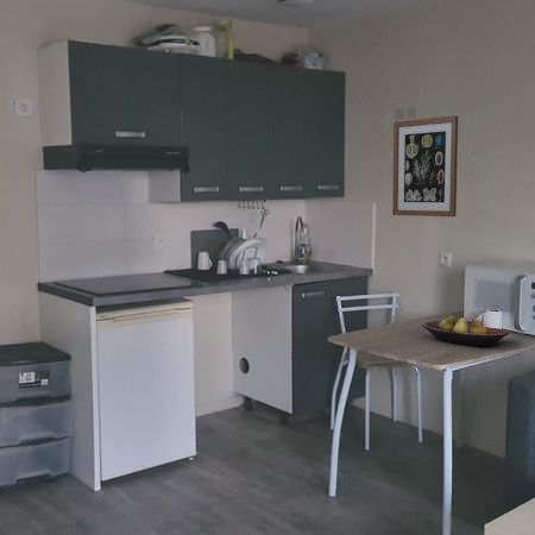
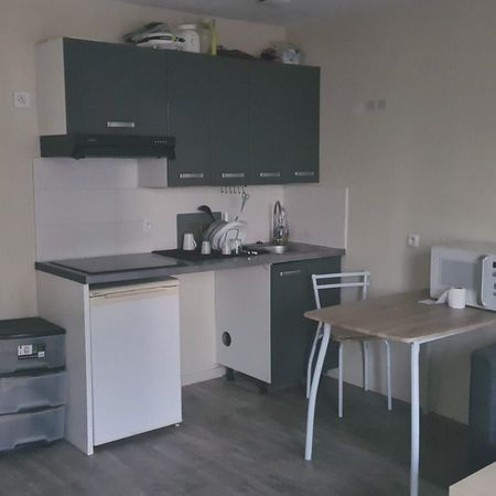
- wall art [391,114,459,218]
- fruit bowl [421,315,511,347]
